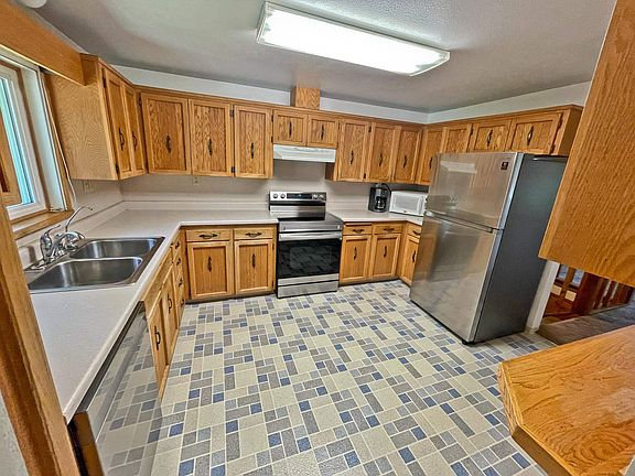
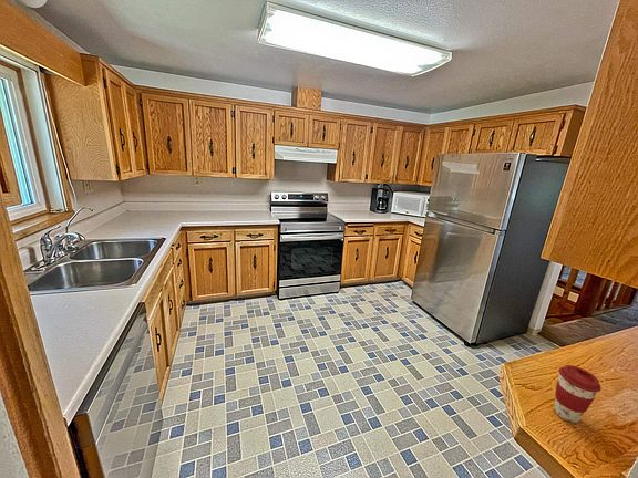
+ coffee cup [553,364,603,424]
